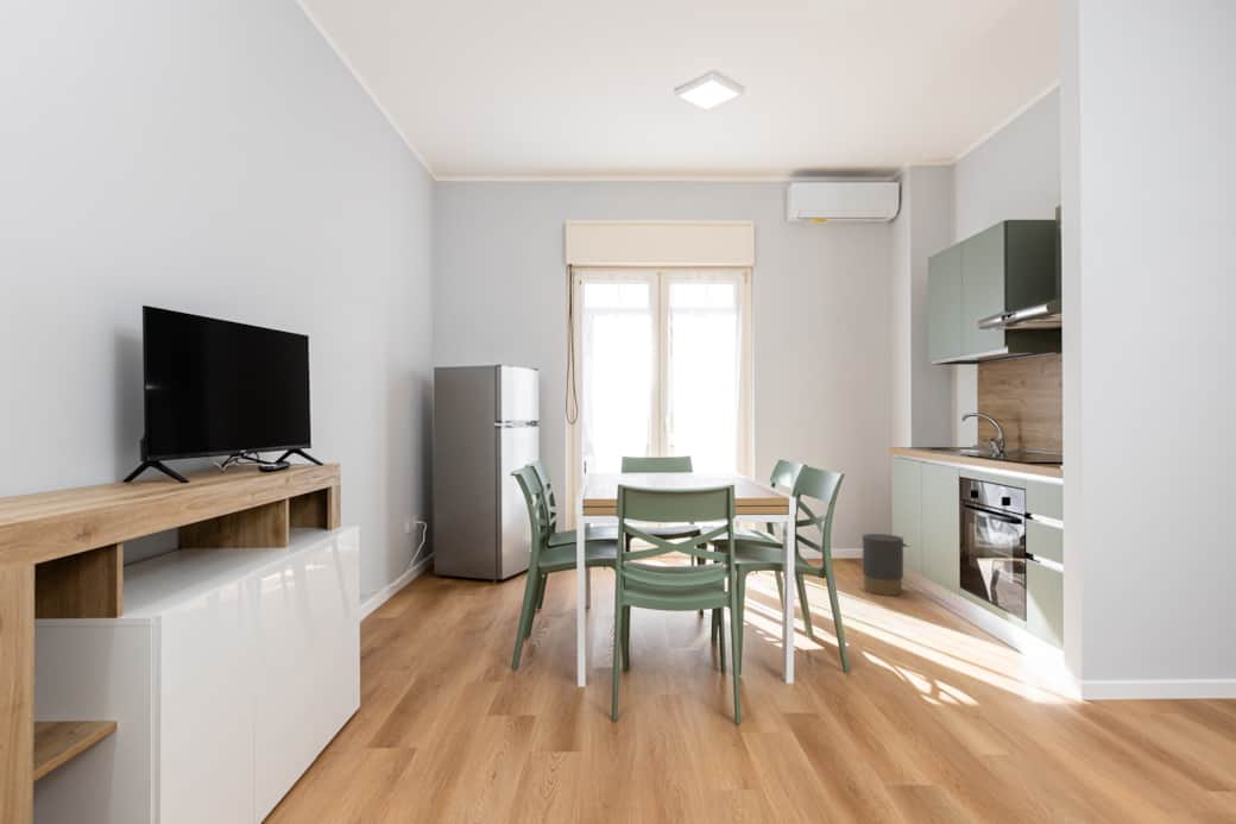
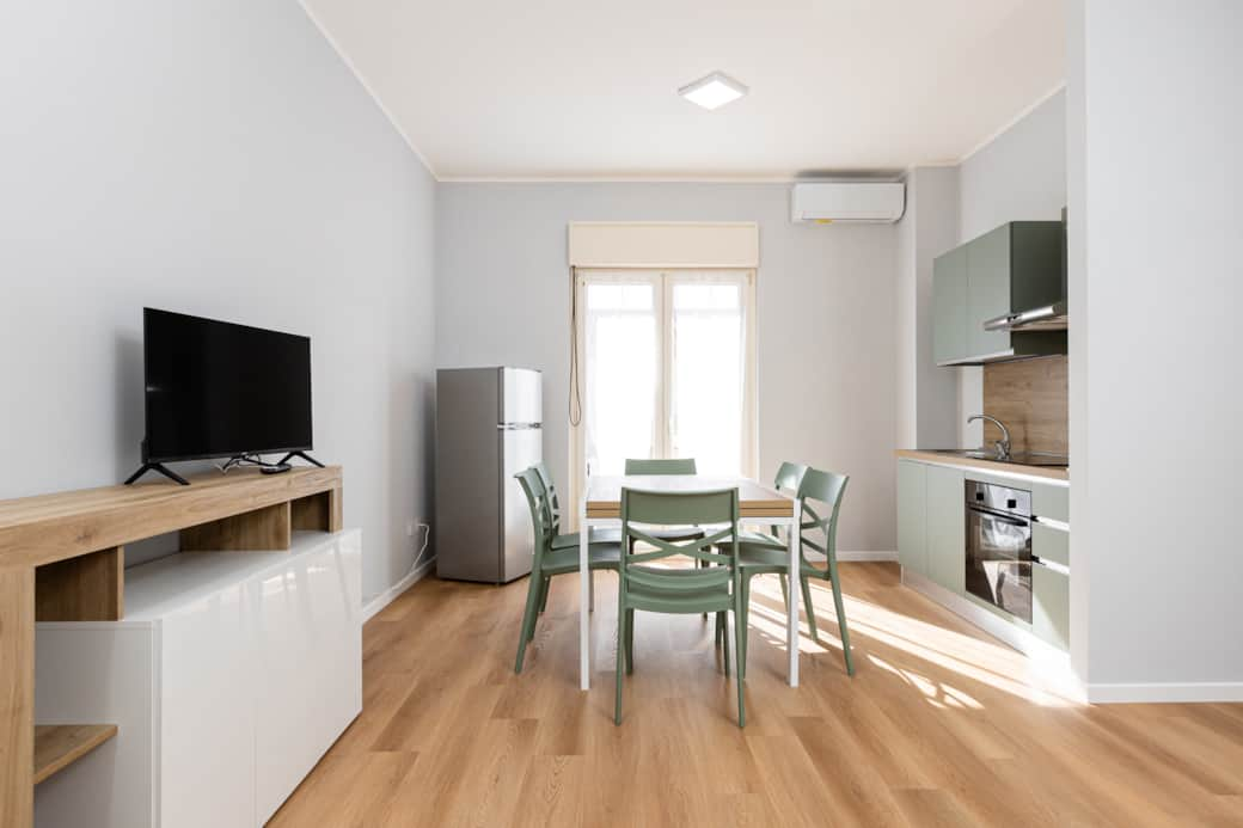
- trash can [862,533,910,597]
